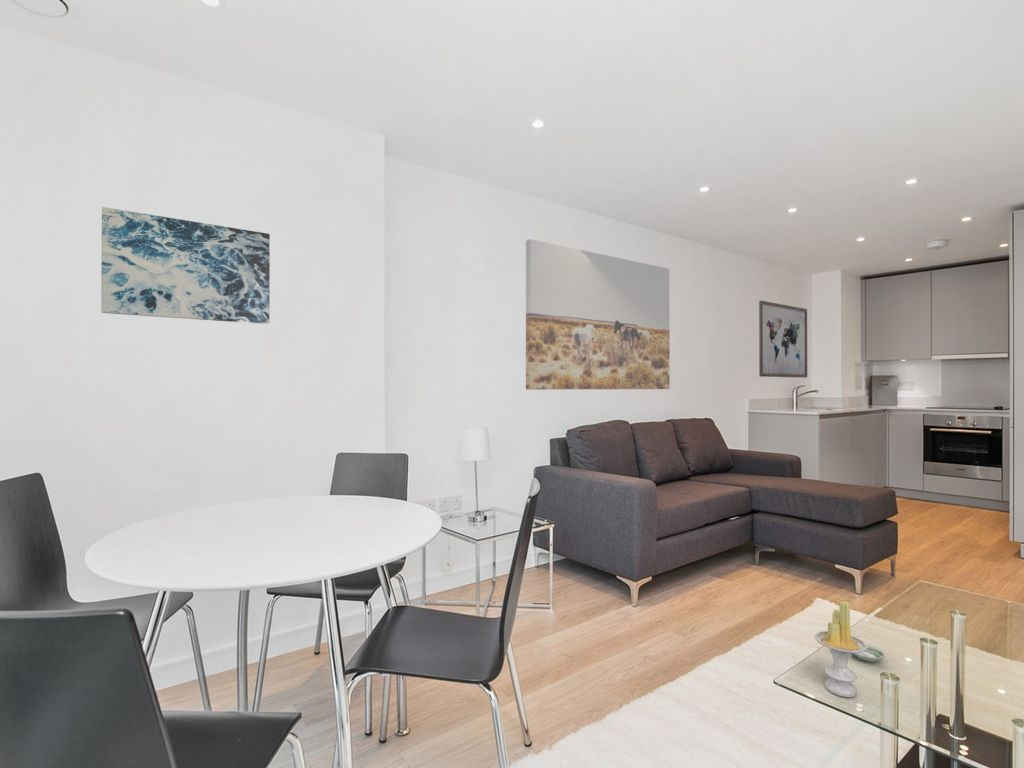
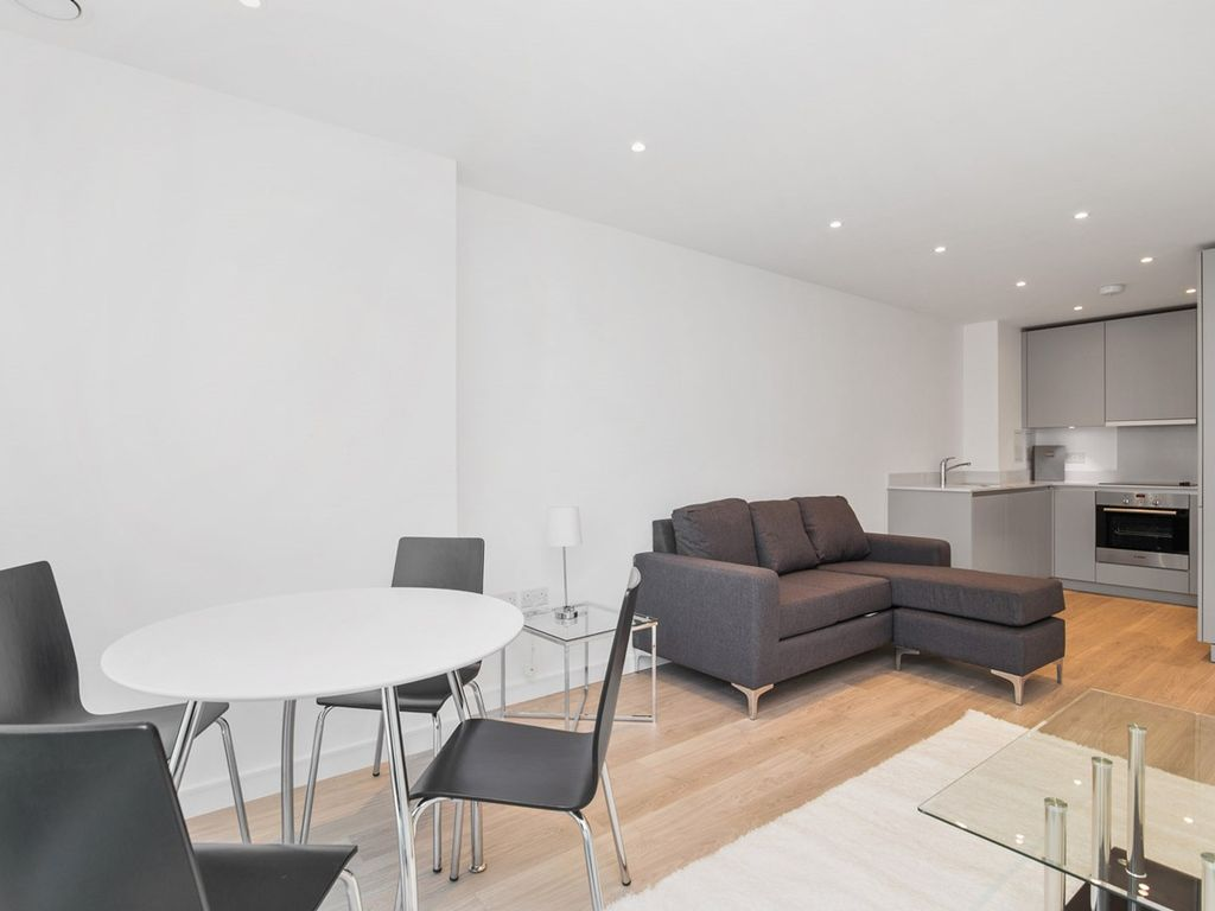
- saucer [852,644,887,663]
- wall art [100,206,271,325]
- wall art [758,300,808,379]
- candle [813,600,868,698]
- wall art [525,238,671,391]
